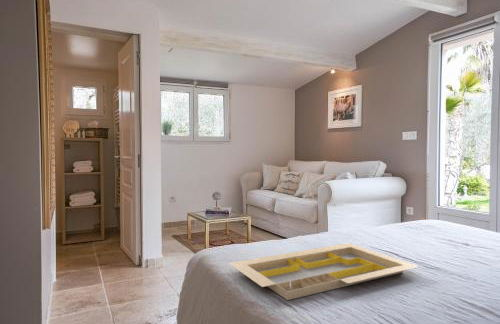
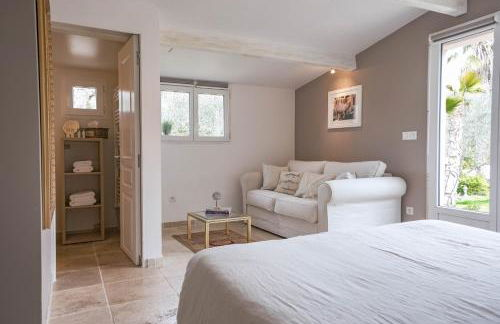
- serving tray [228,242,421,301]
